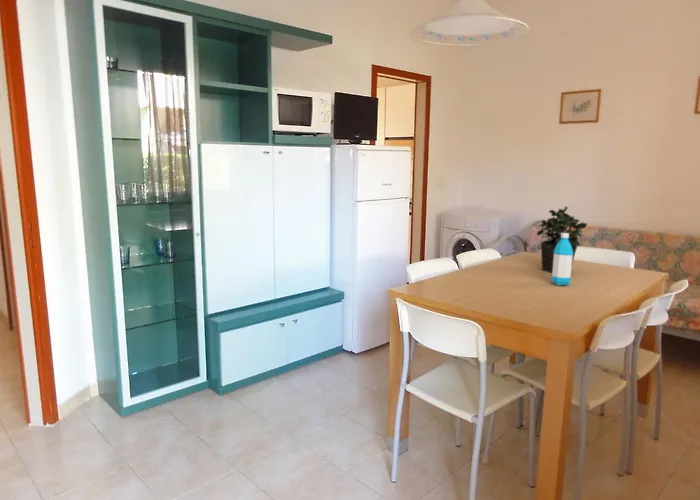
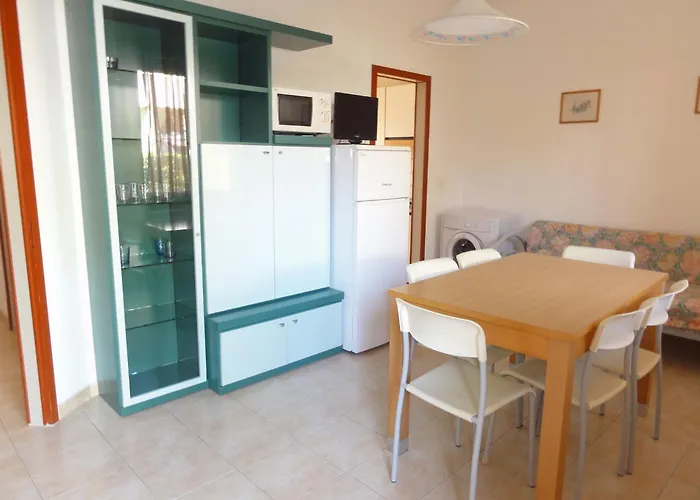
- potted plant [536,206,588,273]
- water bottle [551,233,573,286]
